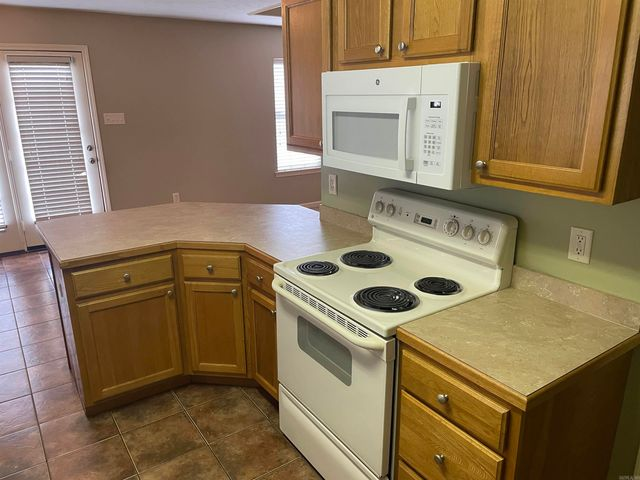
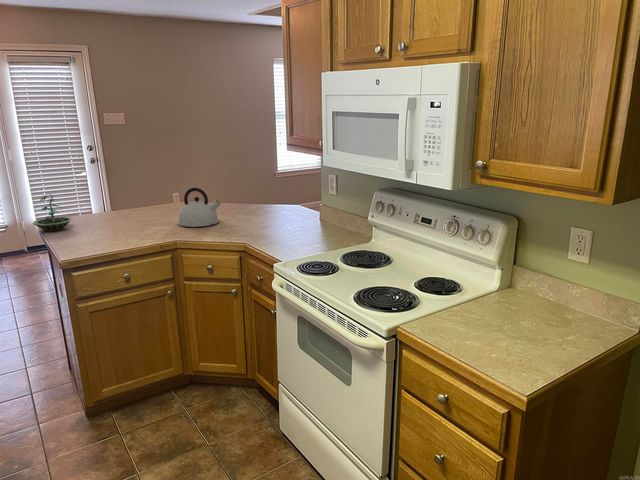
+ kettle [177,187,222,228]
+ terrarium [31,193,73,232]
